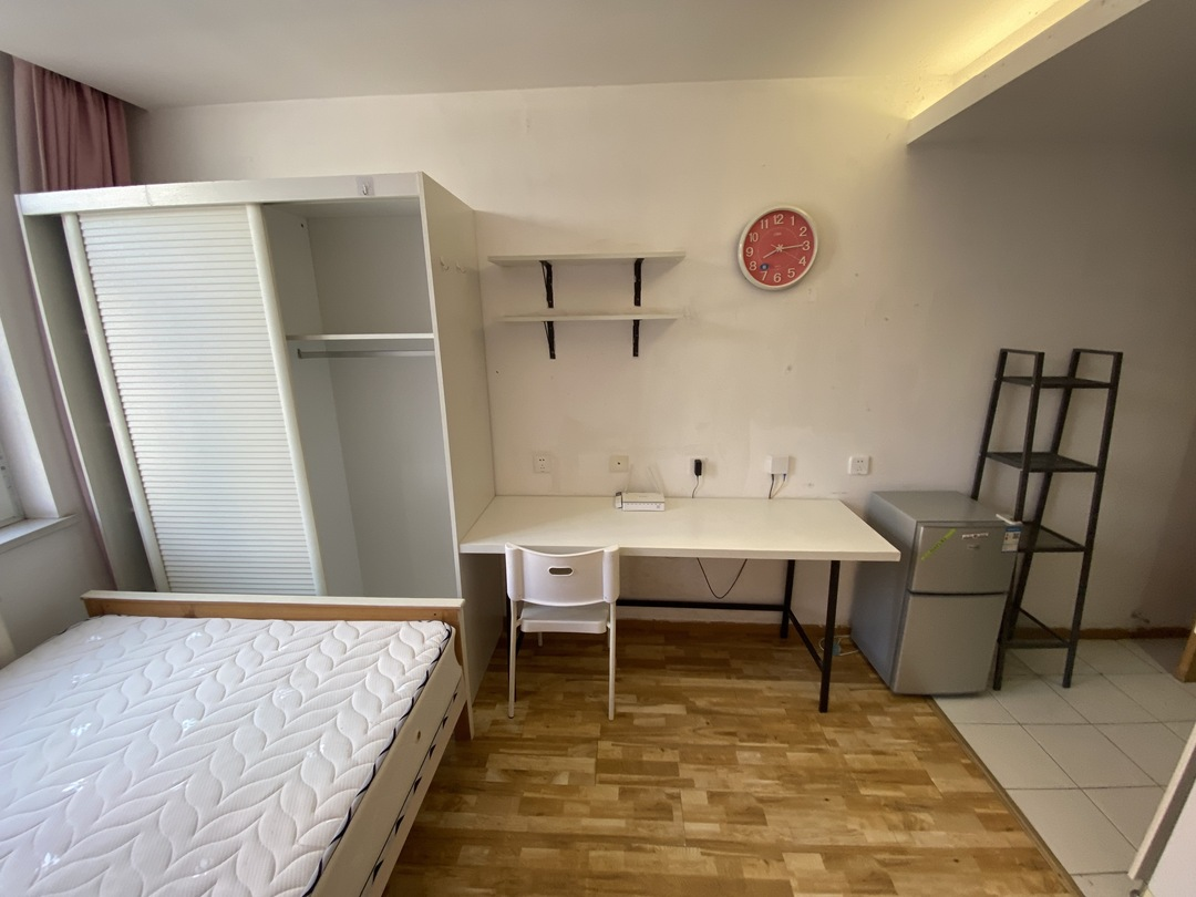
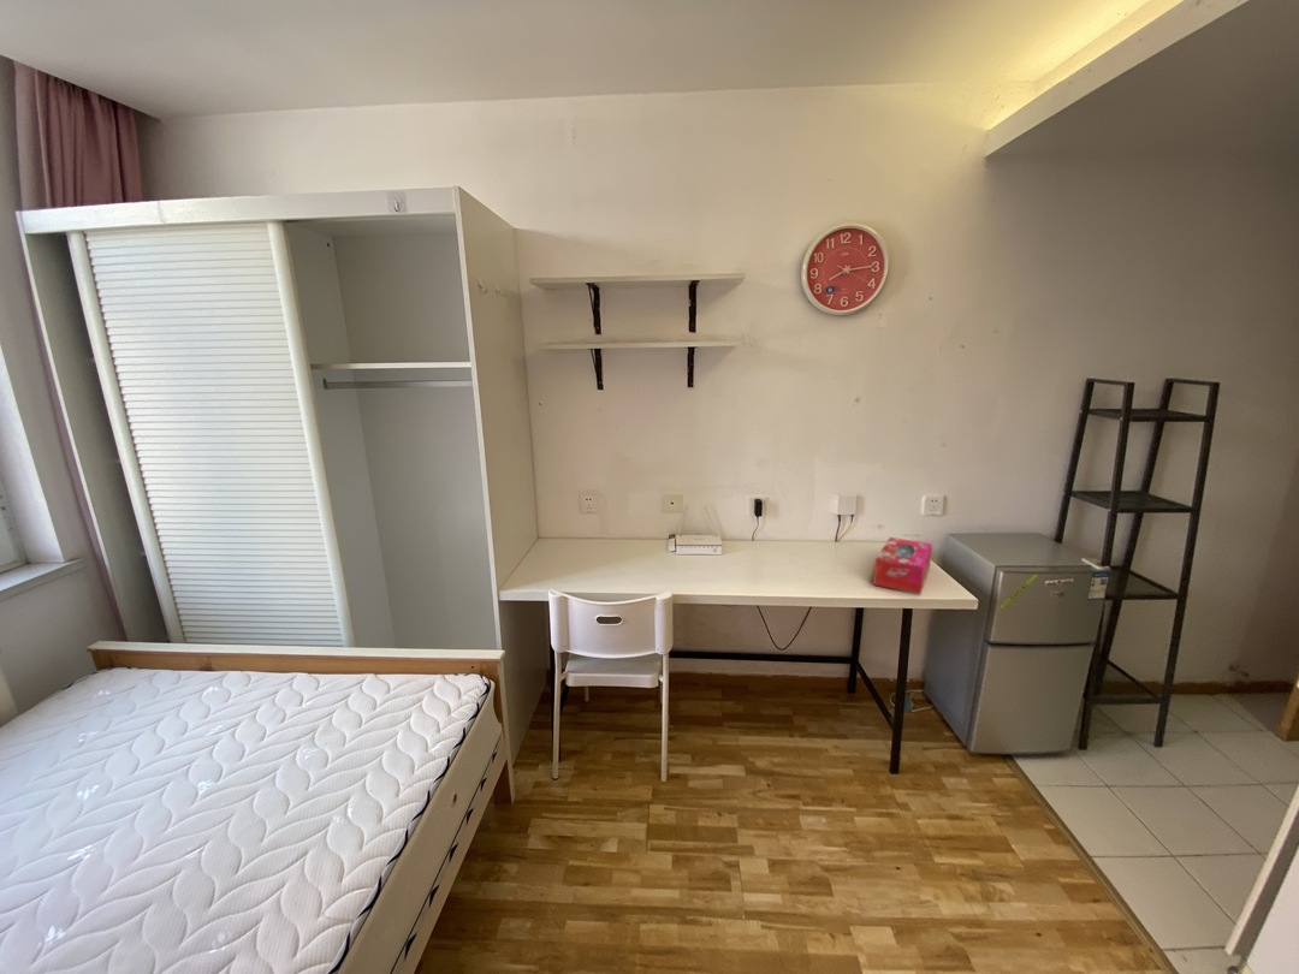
+ tissue box [872,536,933,595]
